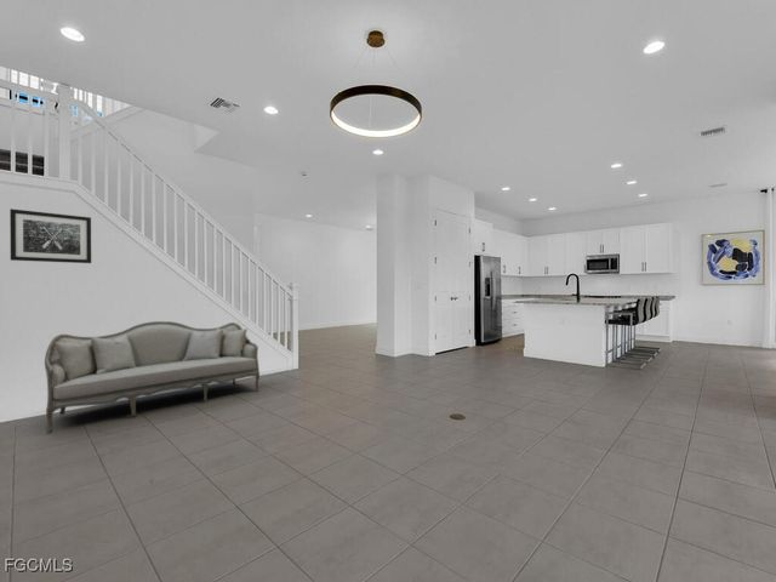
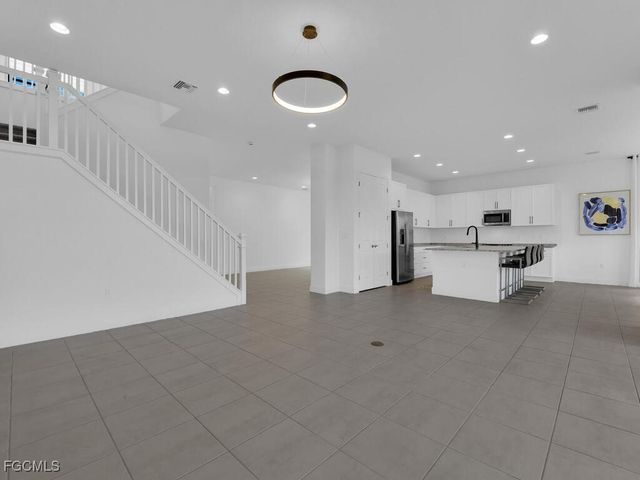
- wall art [8,207,92,264]
- sofa [44,320,261,434]
